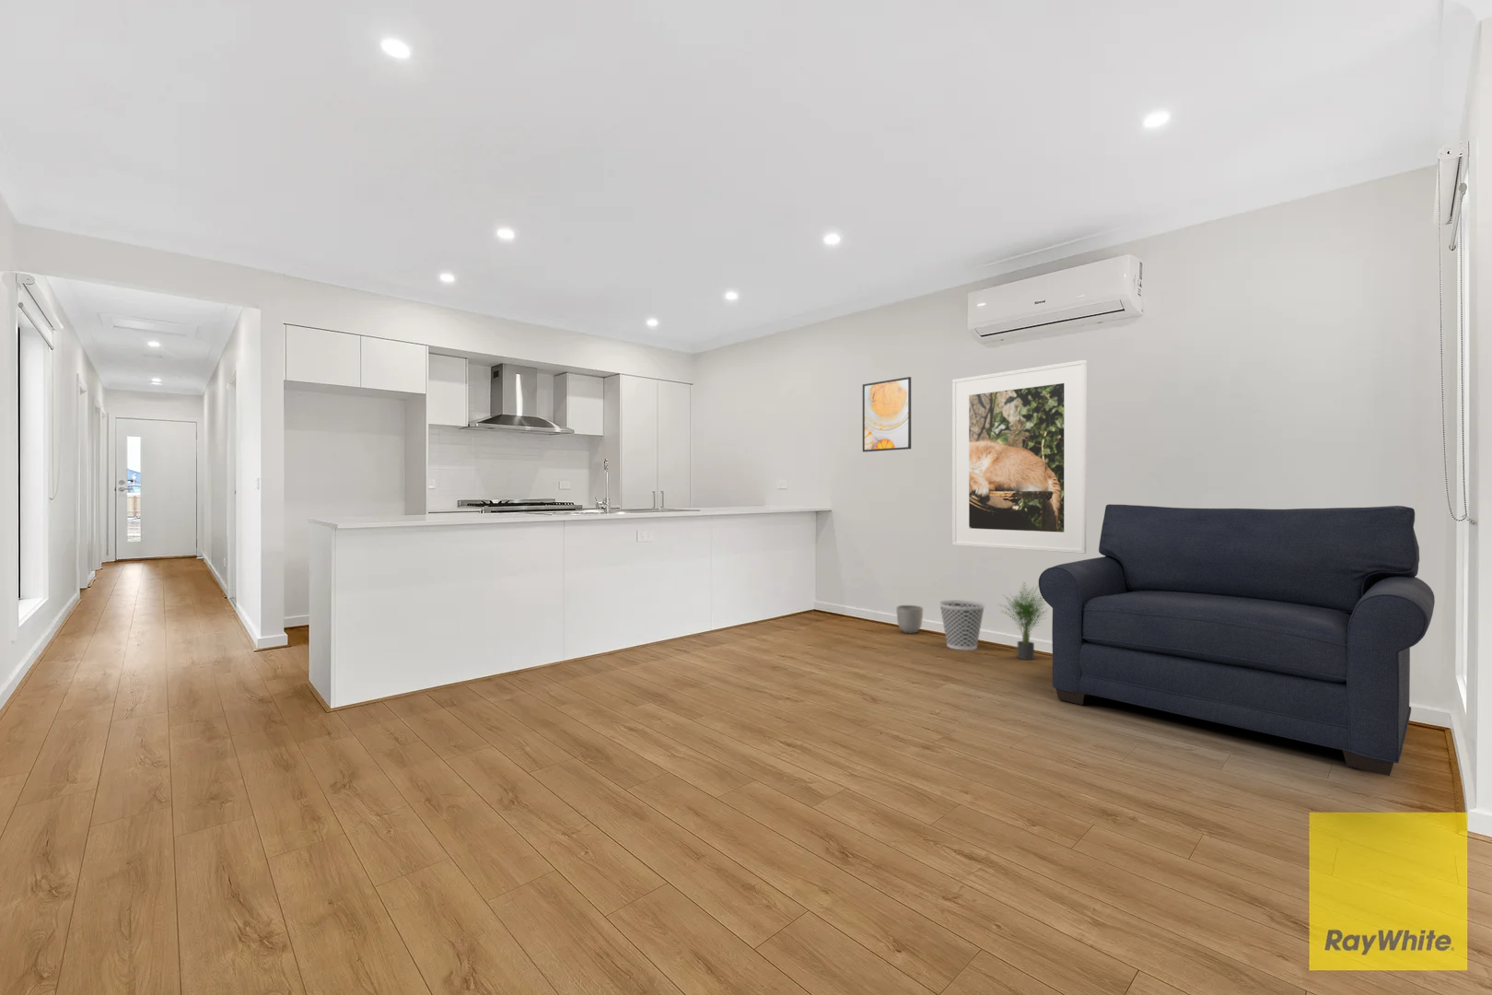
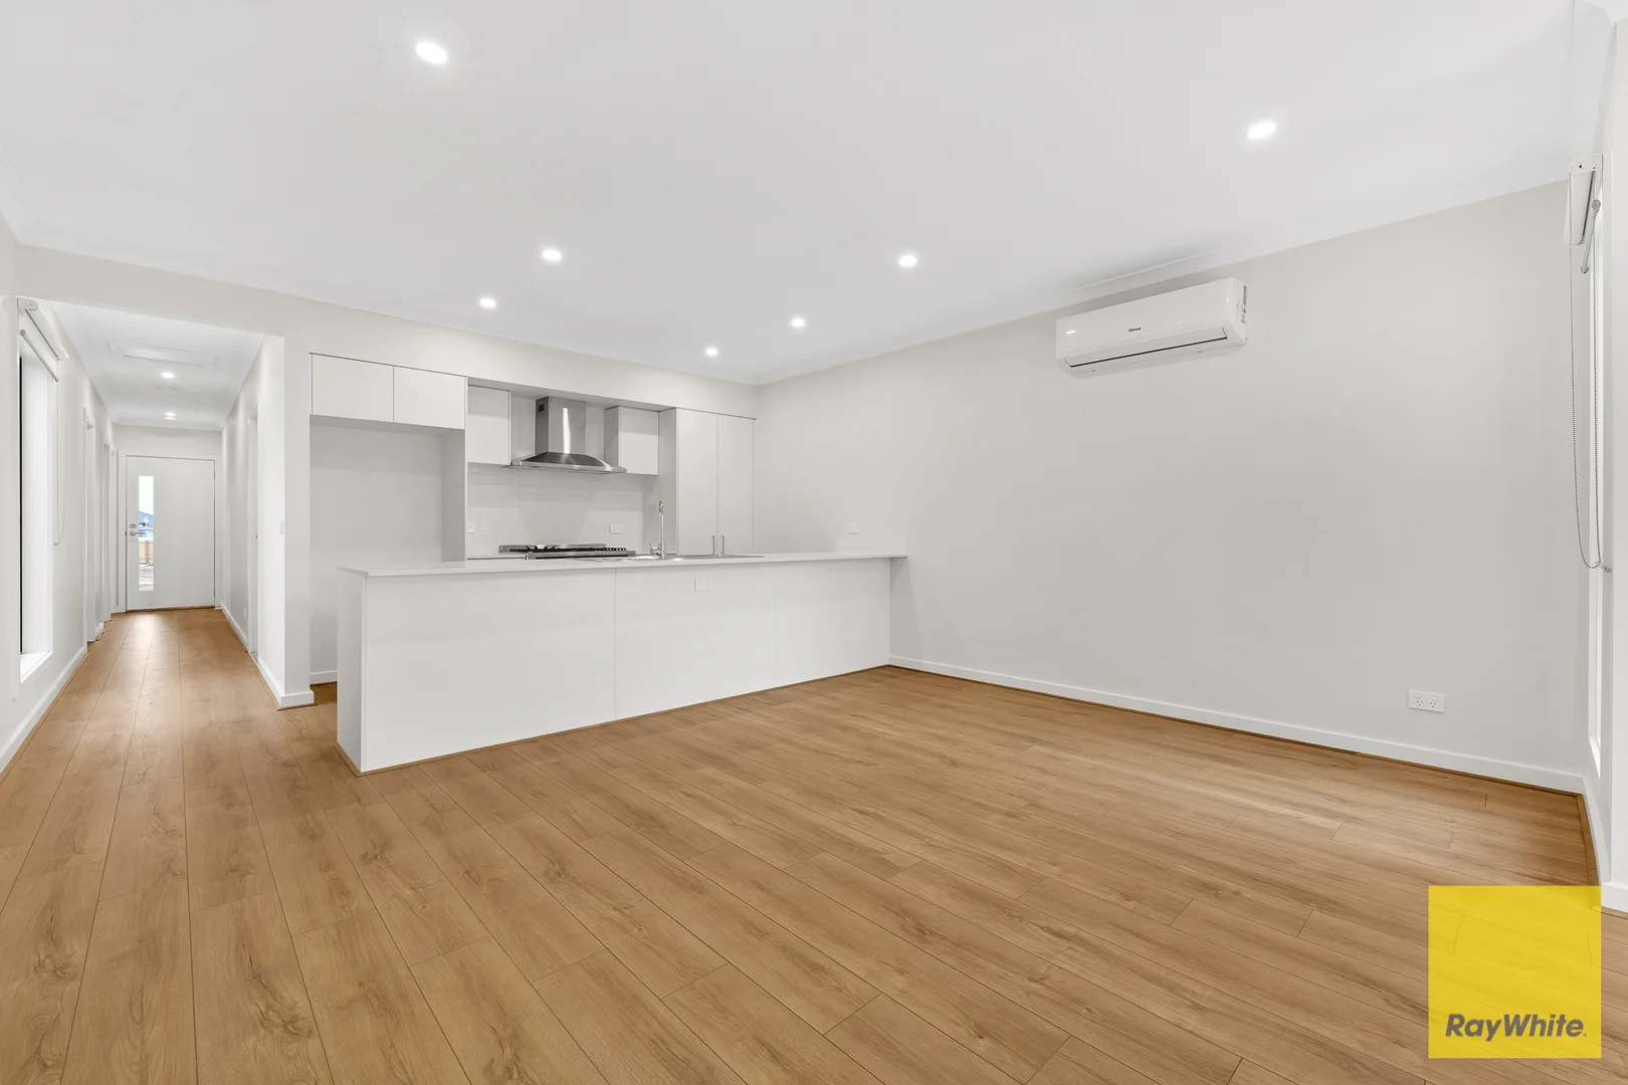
- wastebasket [938,599,987,652]
- potted plant [997,581,1048,661]
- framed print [951,360,1088,554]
- sofa [1038,503,1435,776]
- planter [895,604,924,635]
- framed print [863,375,911,453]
